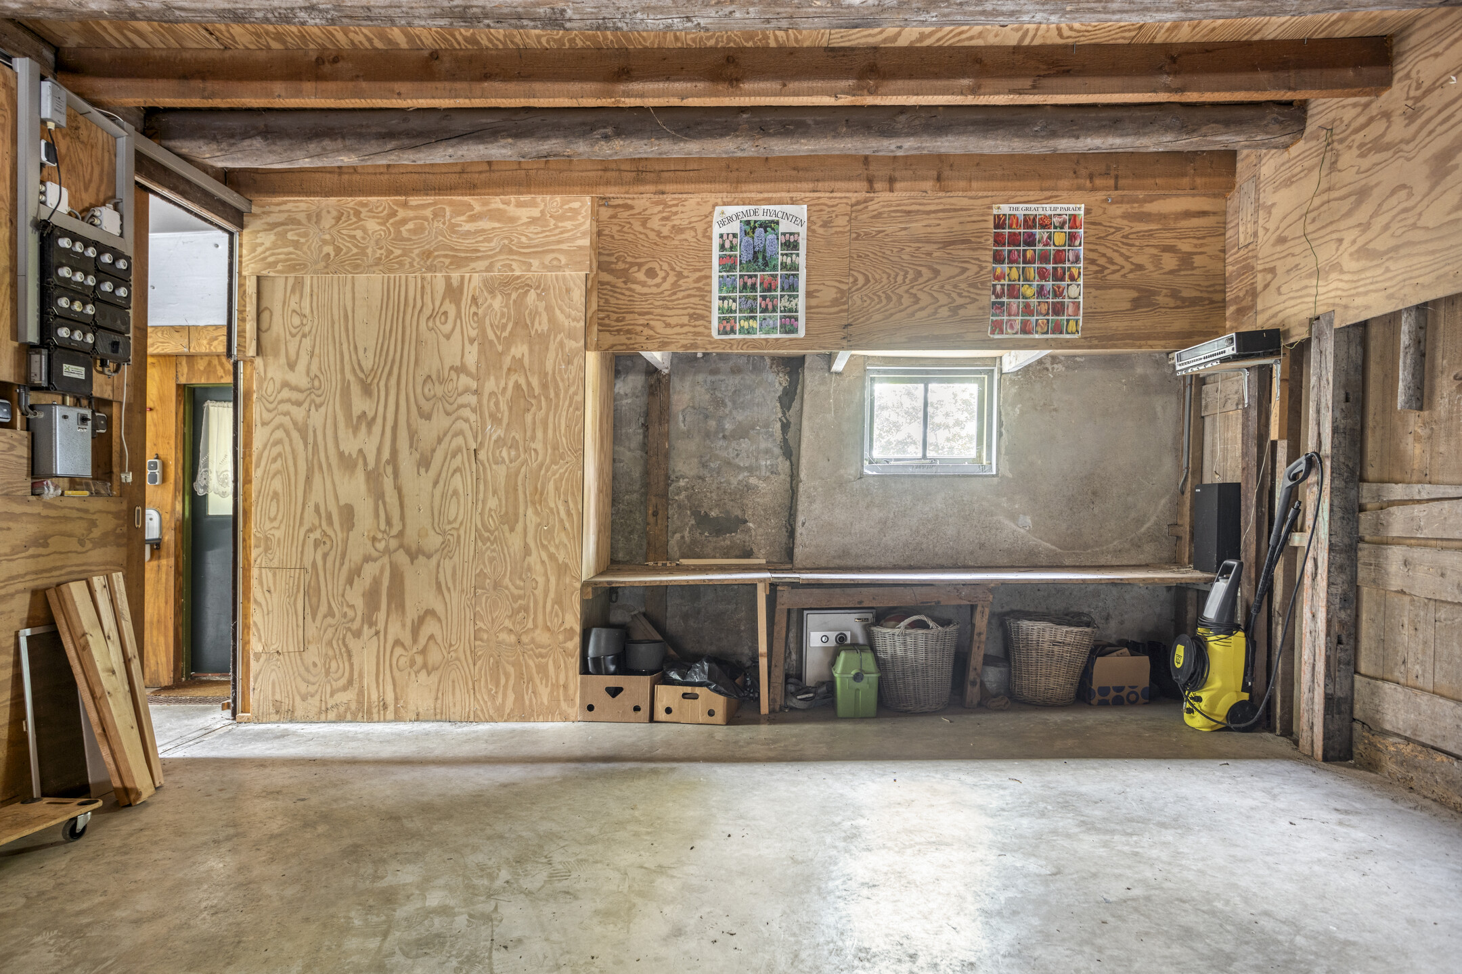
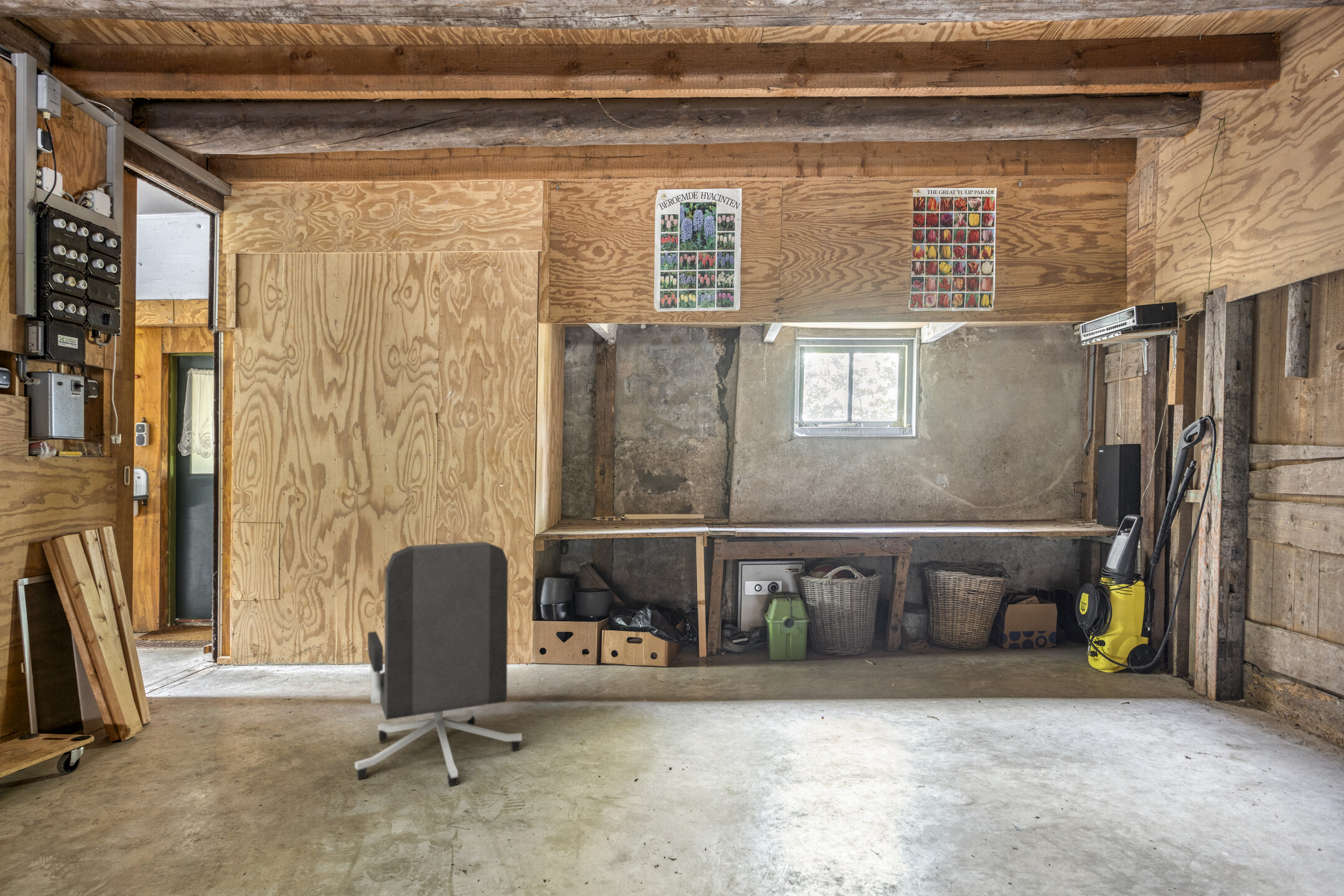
+ office chair [354,541,523,787]
